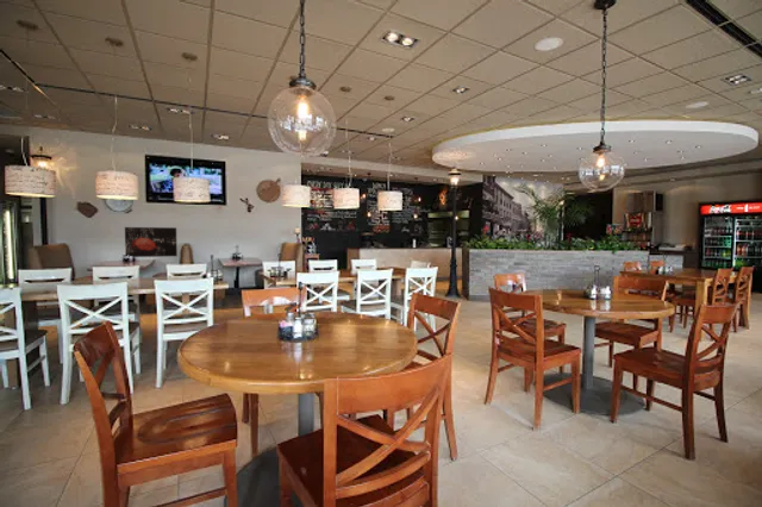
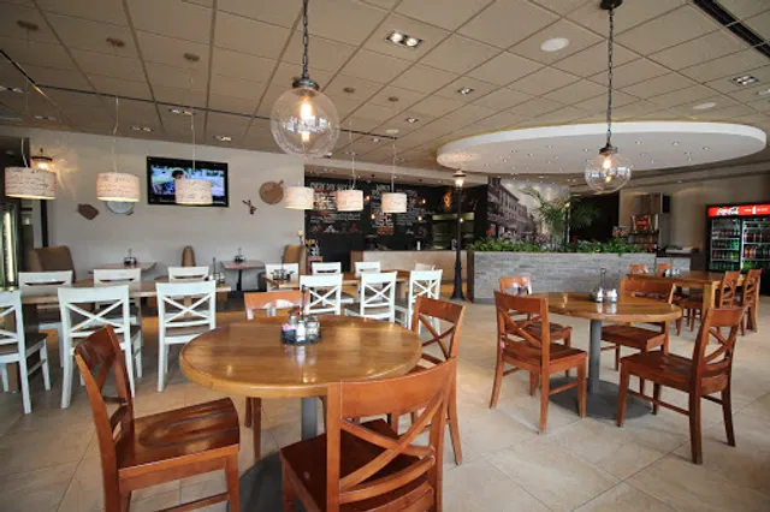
- wall art [124,226,179,258]
